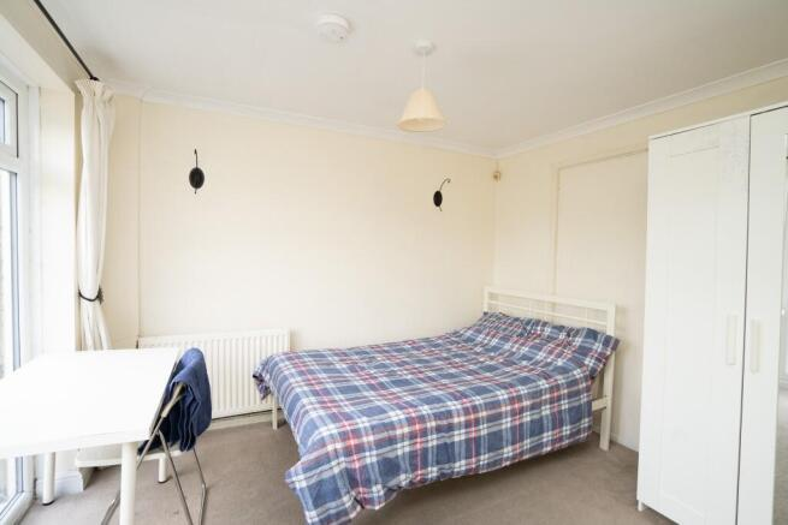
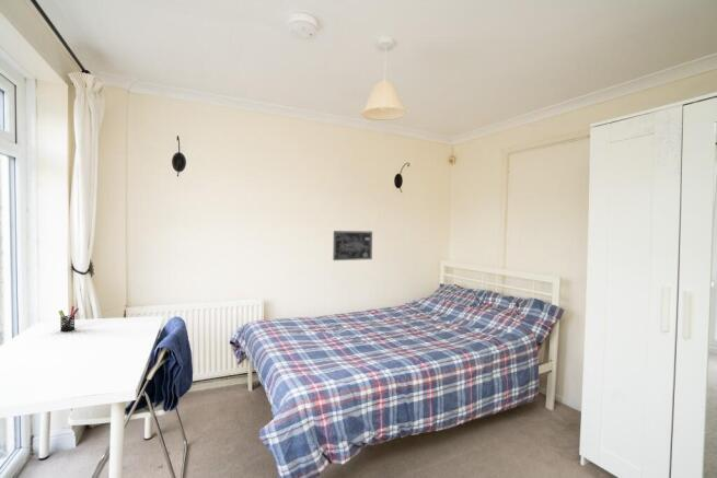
+ wall art [332,230,373,261]
+ pen holder [58,305,80,333]
